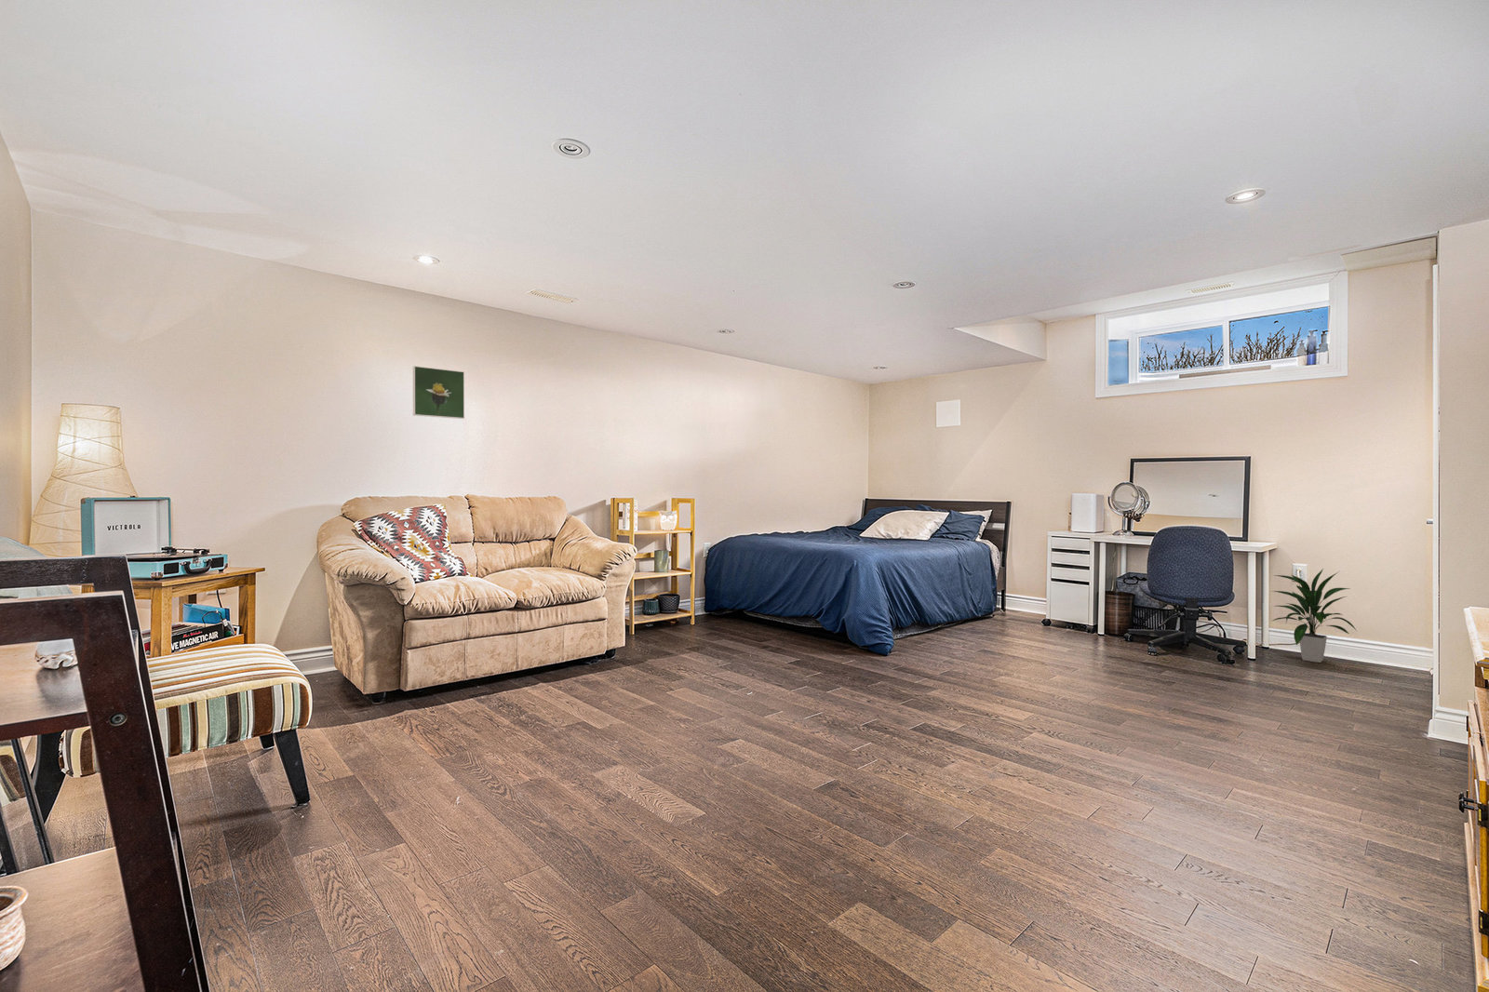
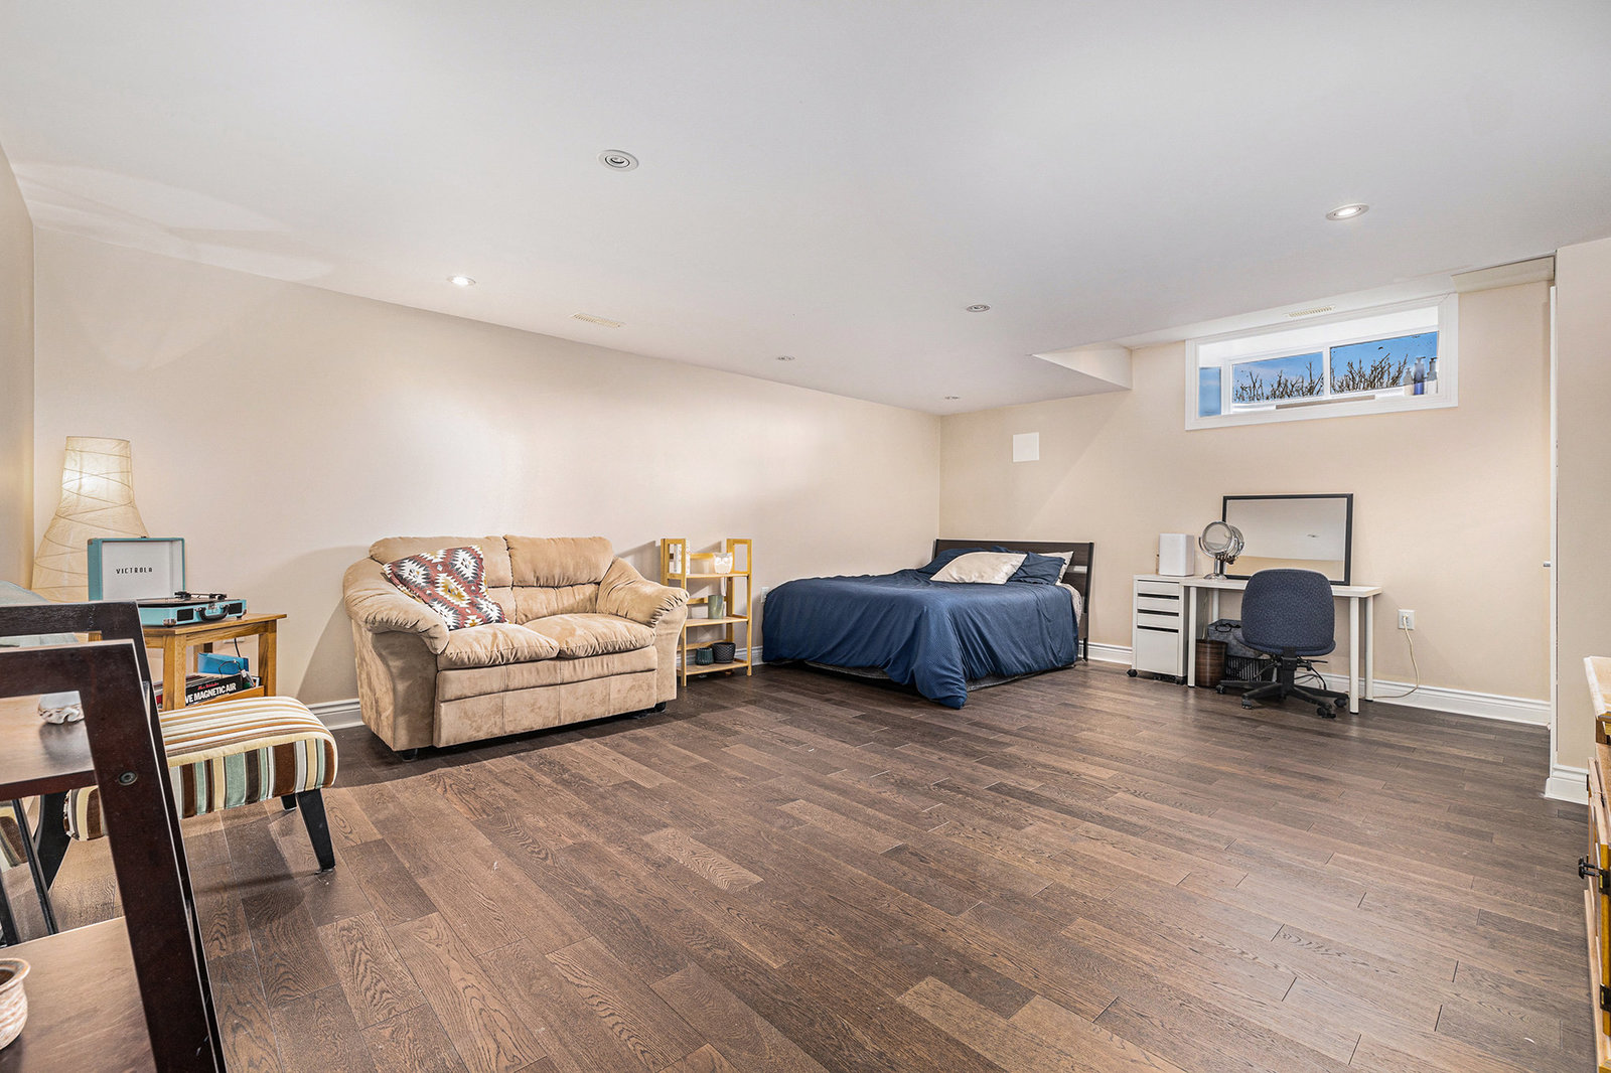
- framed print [412,364,465,420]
- indoor plant [1270,568,1357,663]
